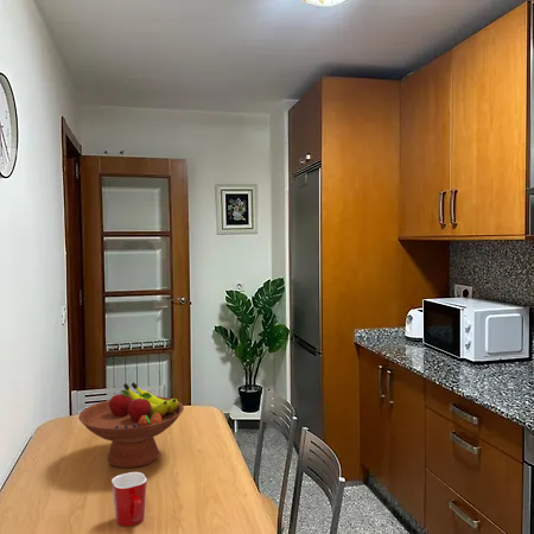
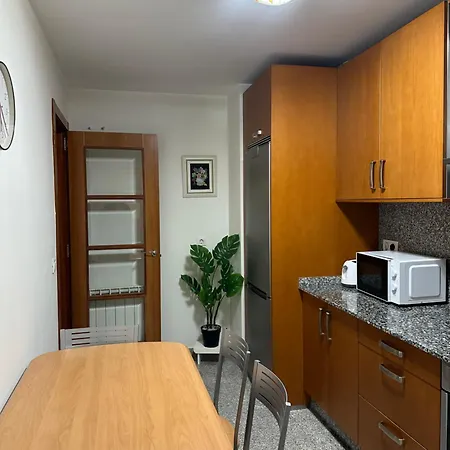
- mug [110,471,147,528]
- fruit bowl [77,382,185,469]
